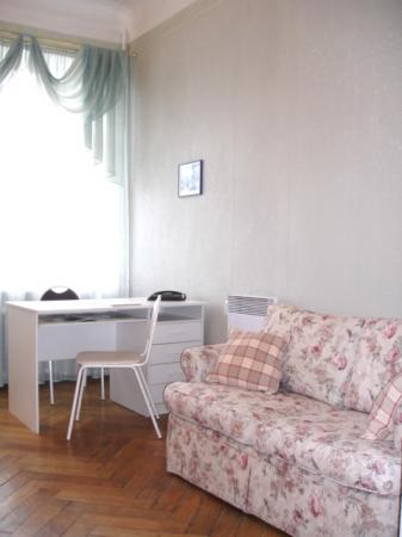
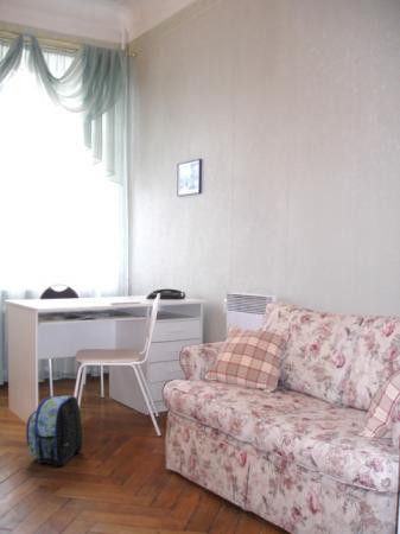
+ backpack [25,395,84,469]
